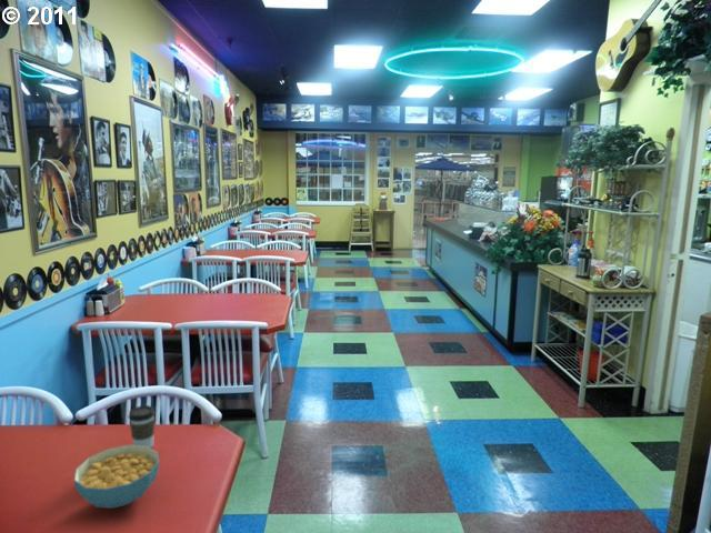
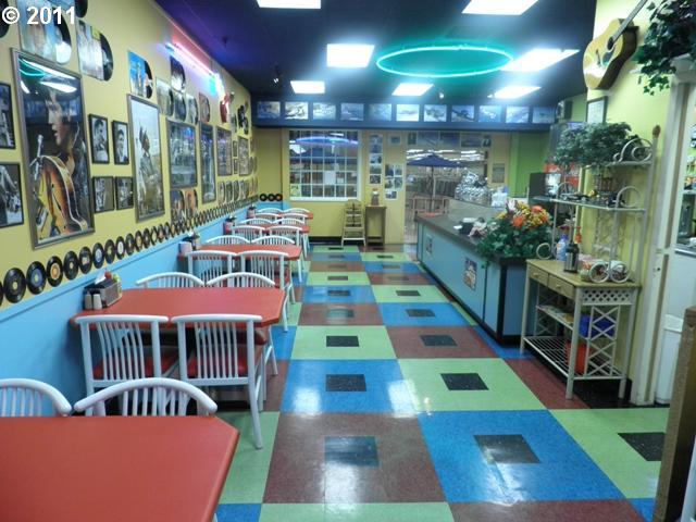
- cereal bowl [72,444,160,510]
- coffee cup [128,404,157,449]
